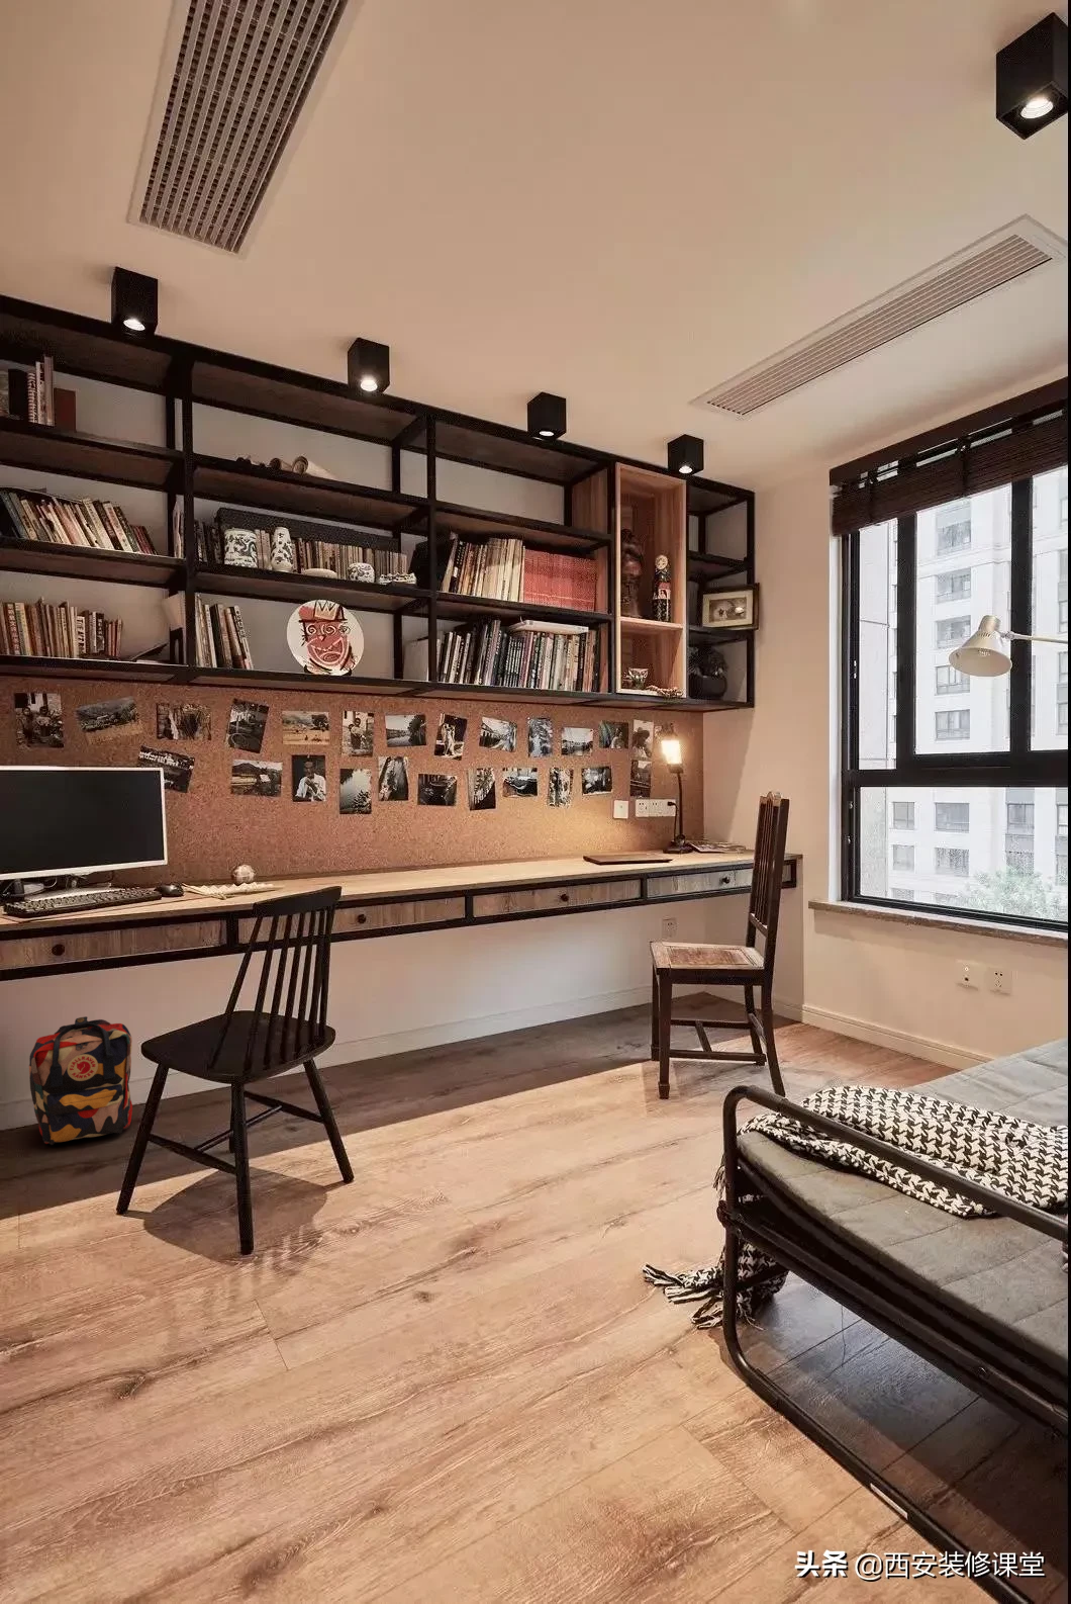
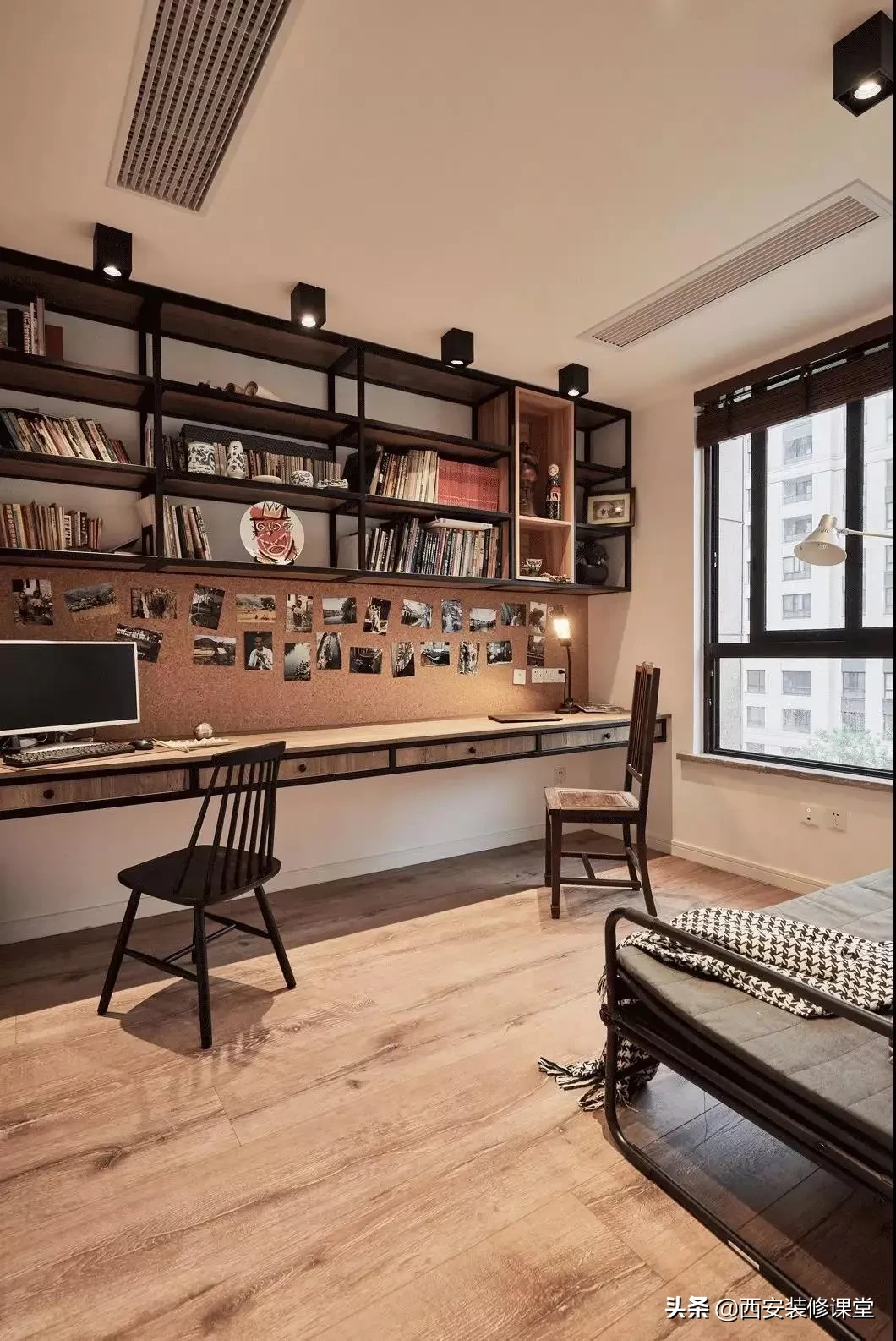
- backpack [29,1016,134,1146]
